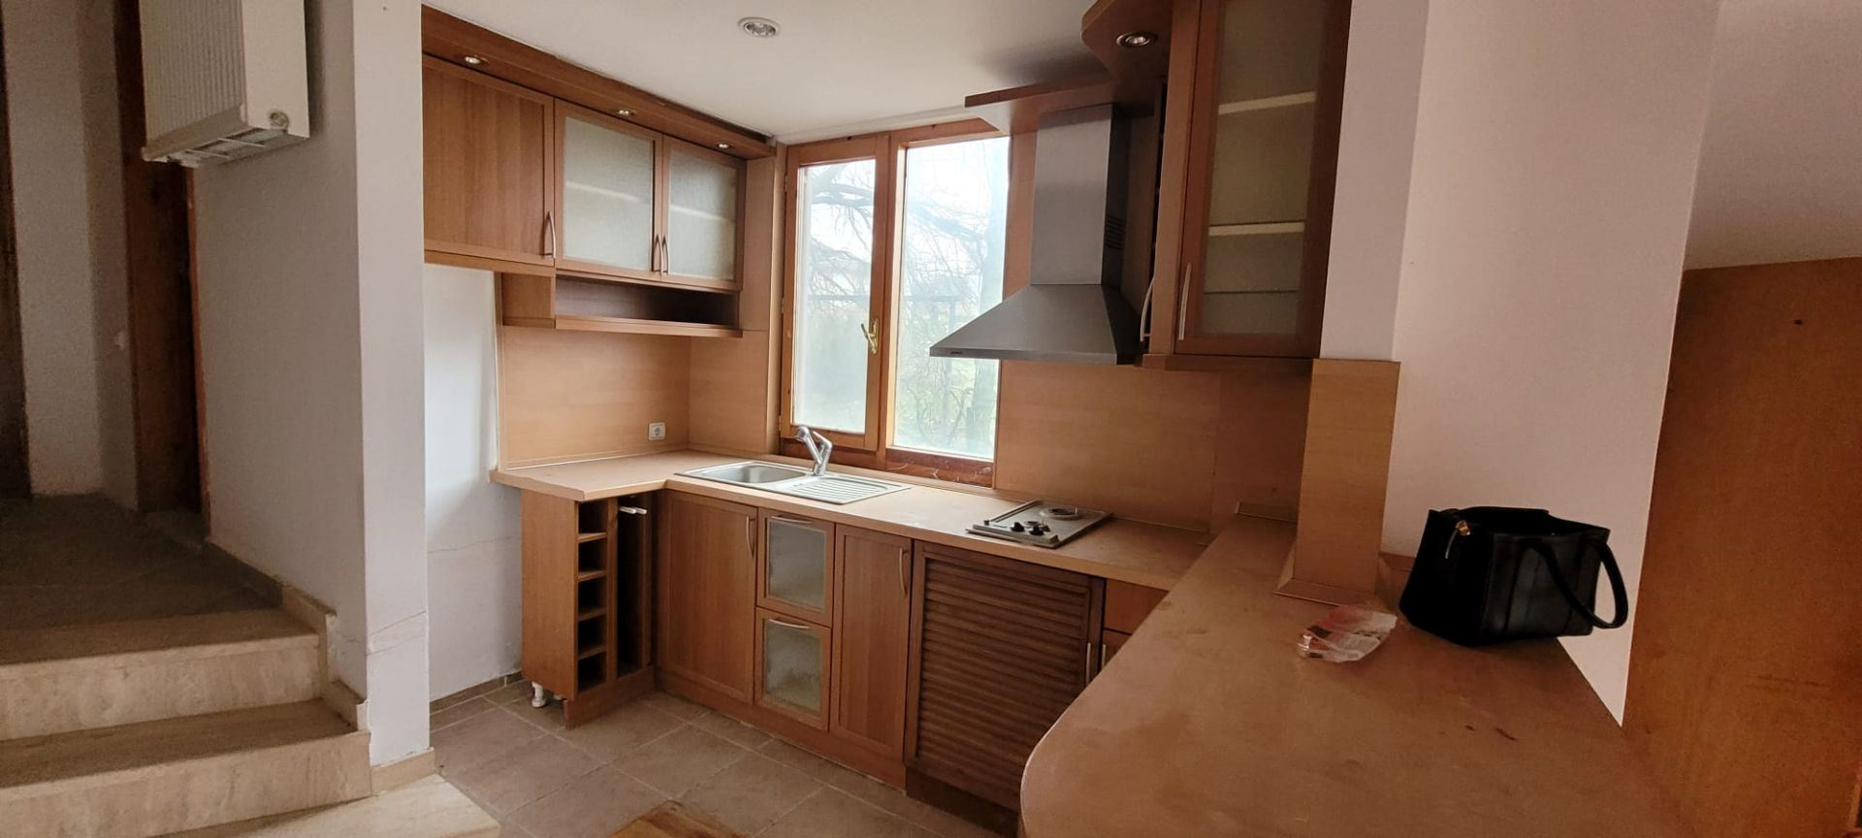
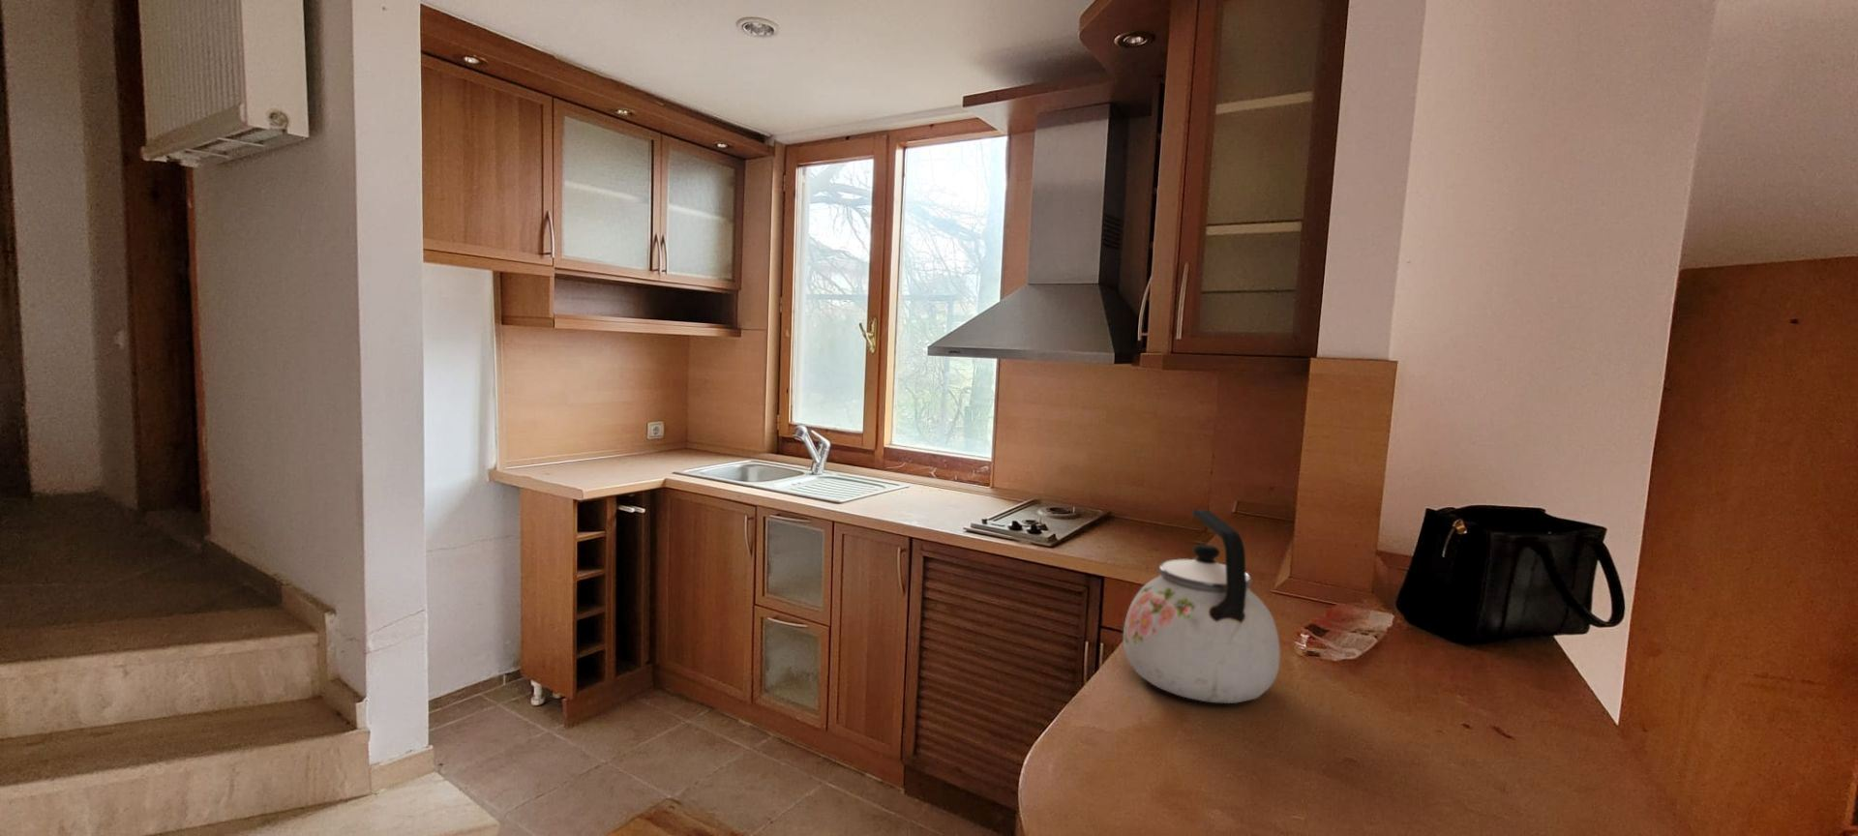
+ kettle [1122,508,1281,705]
